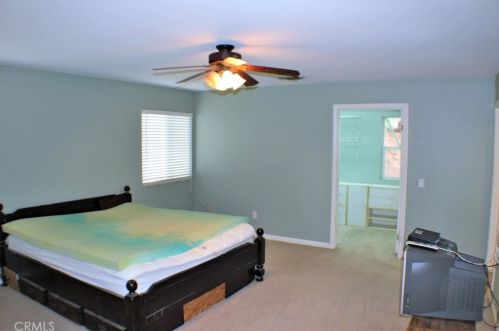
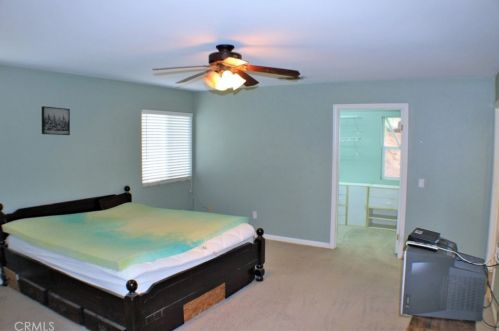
+ wall art [41,105,71,136]
